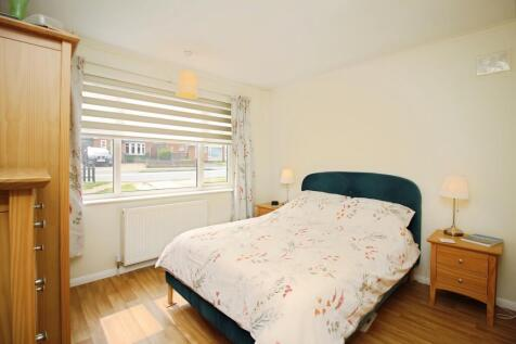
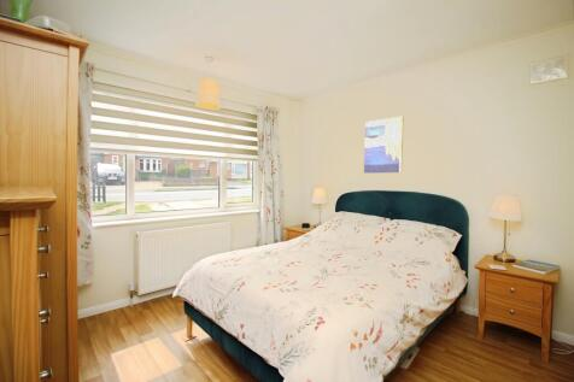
+ wall art [363,114,404,174]
